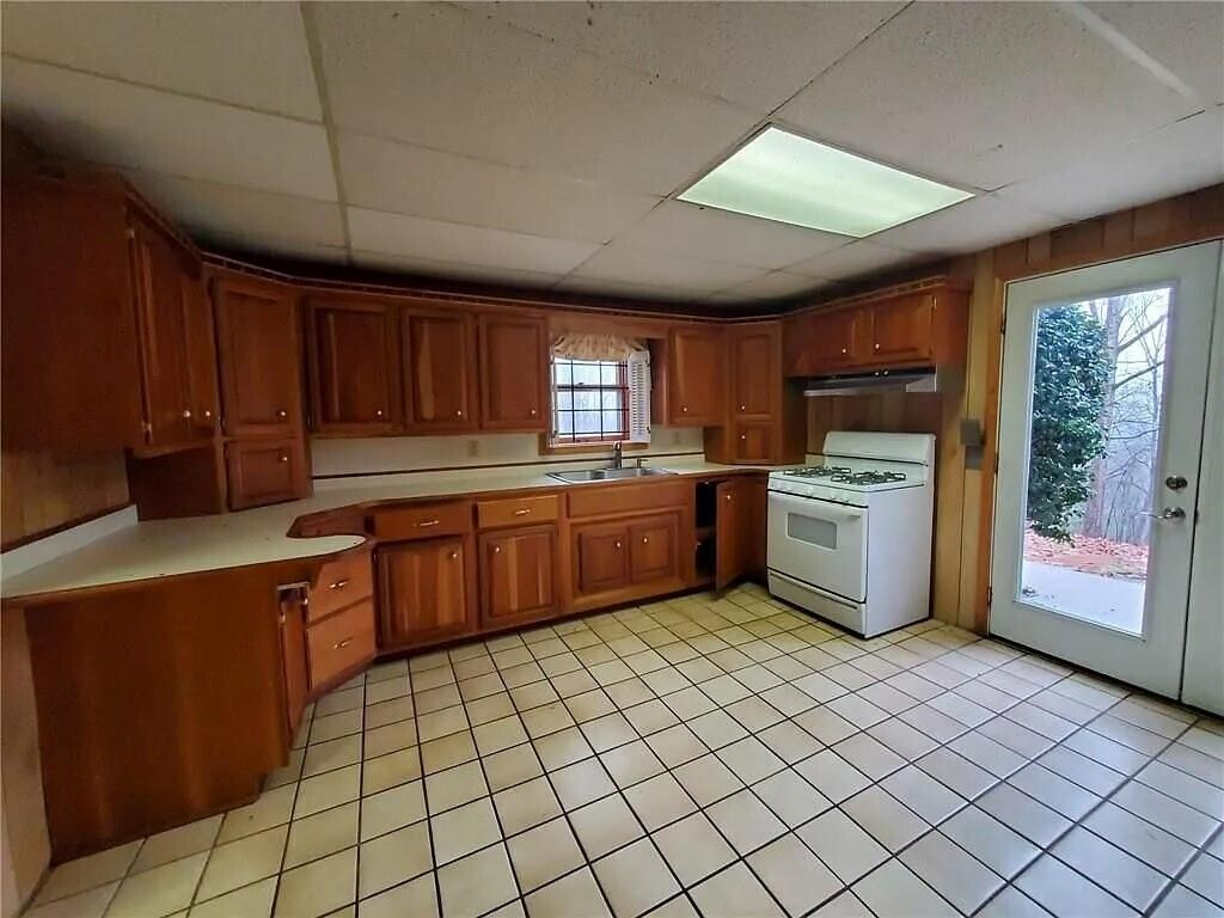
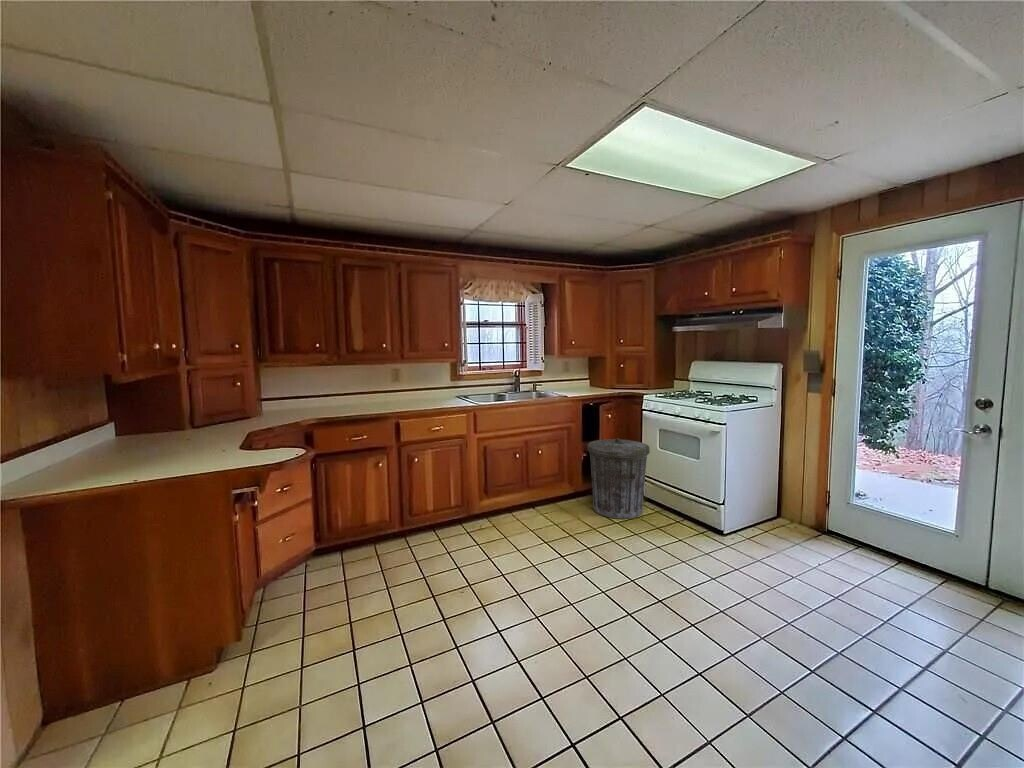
+ trash can [586,437,651,520]
